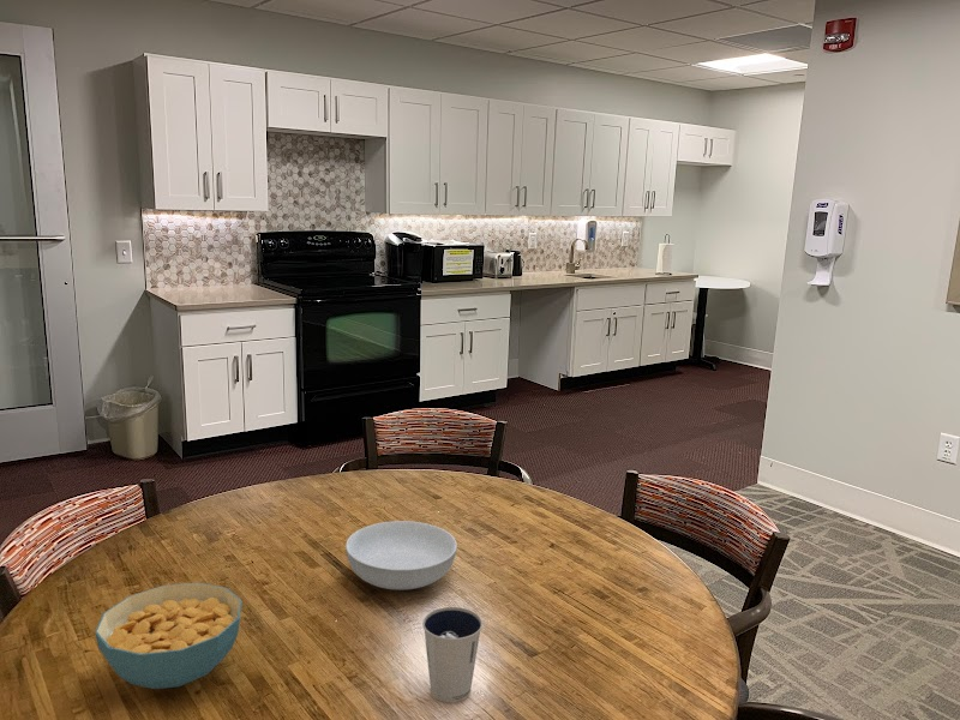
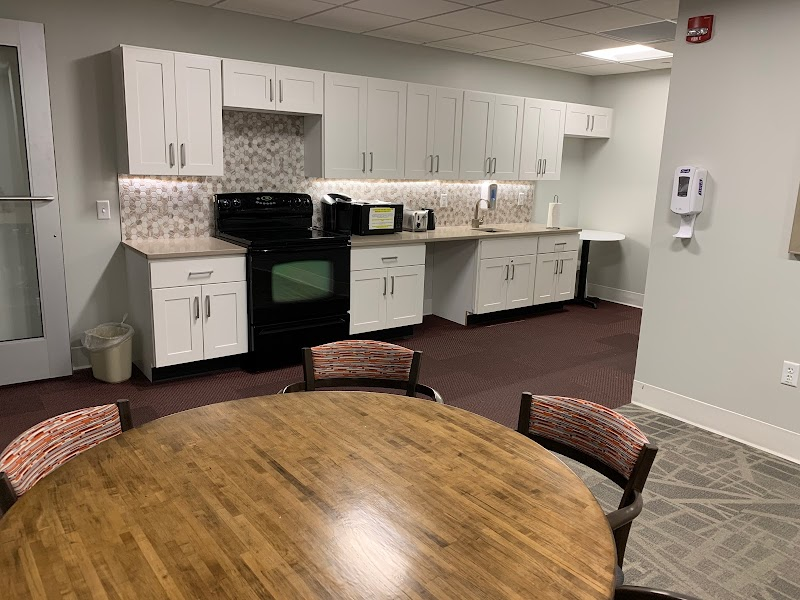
- dixie cup [421,606,484,703]
- cereal bowl [94,581,242,690]
- serving bowl [344,520,458,590]
